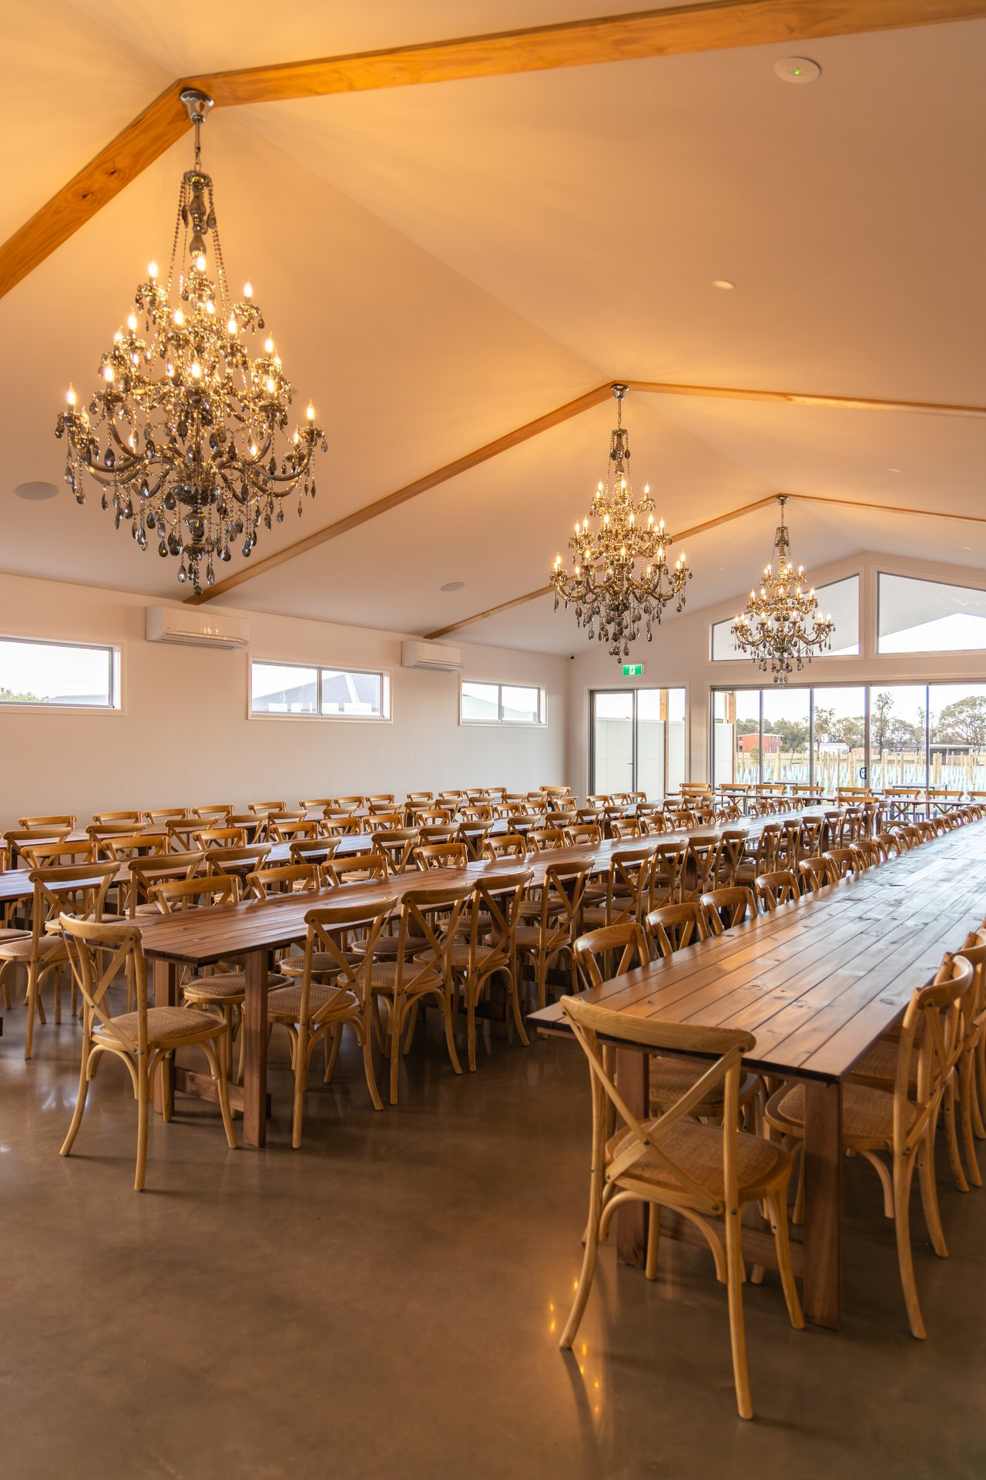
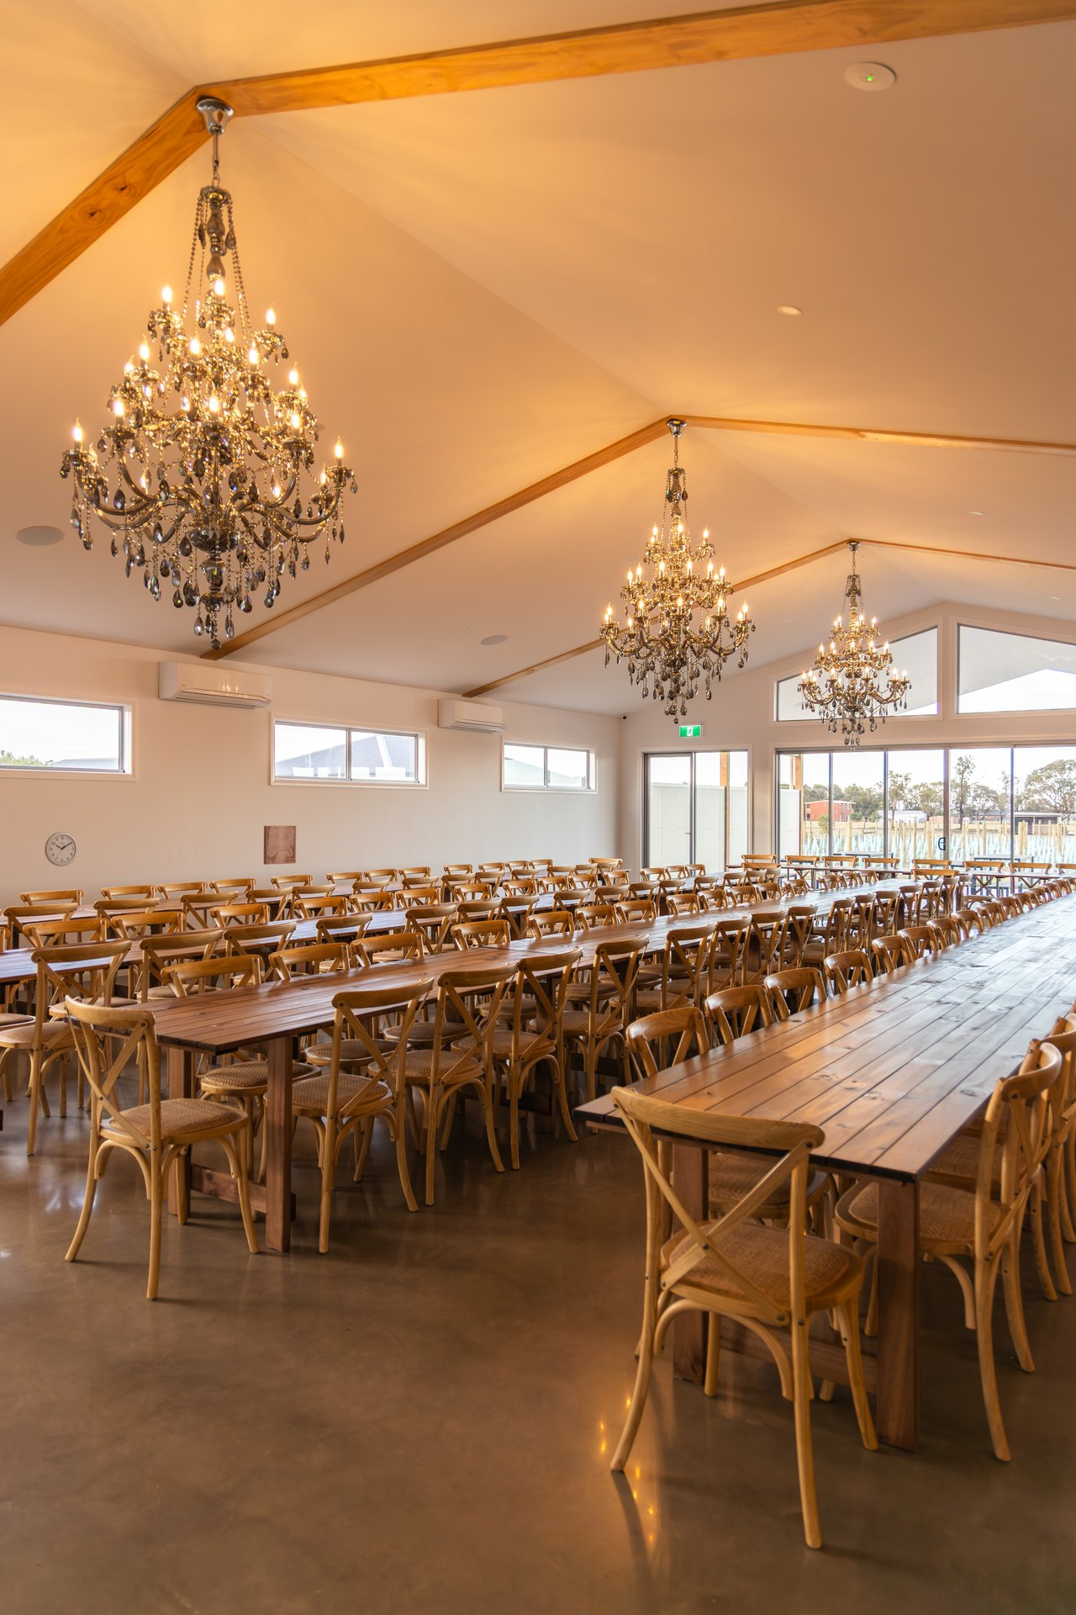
+ wall art [263,826,297,865]
+ wall clock [43,832,79,868]
